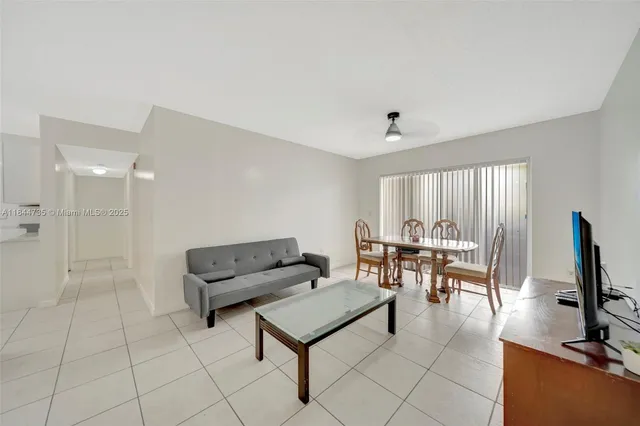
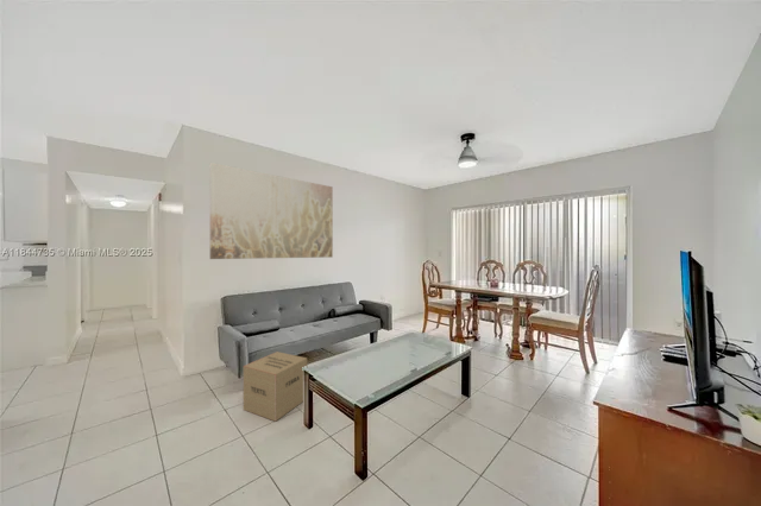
+ cardboard box [243,350,308,423]
+ wall art [208,162,334,260]
